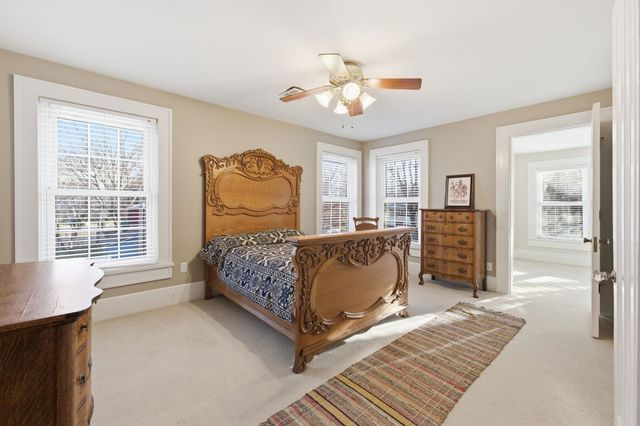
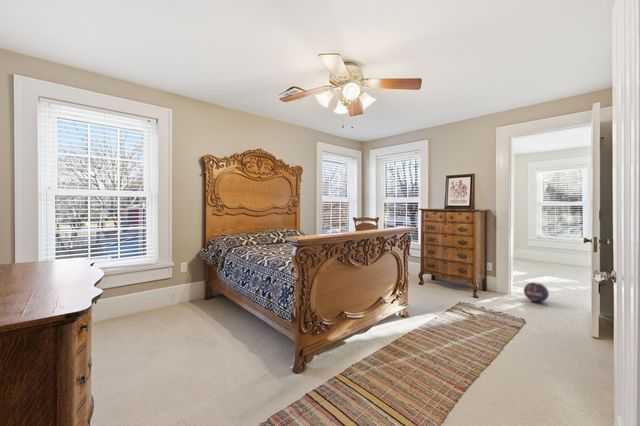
+ ball [523,281,550,303]
